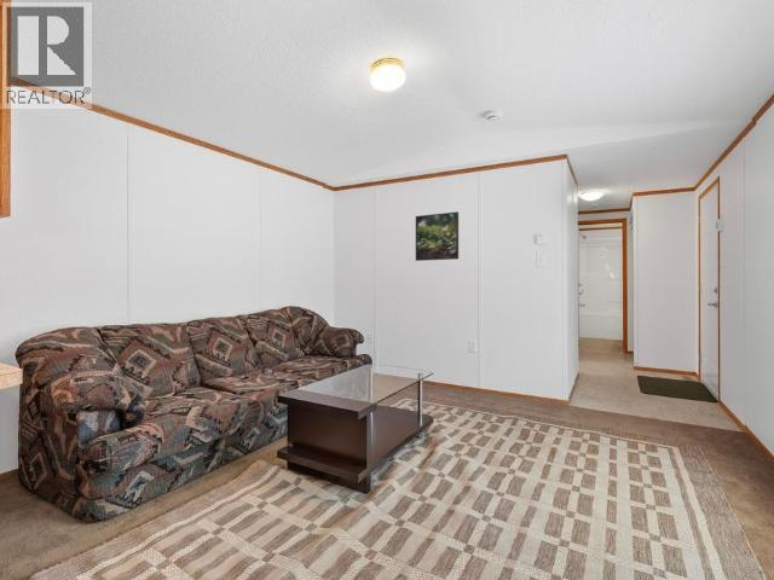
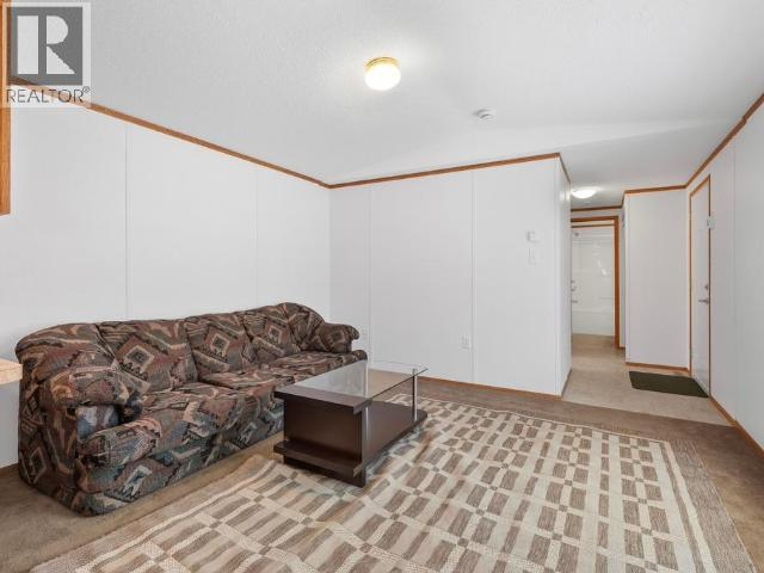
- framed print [415,210,460,262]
